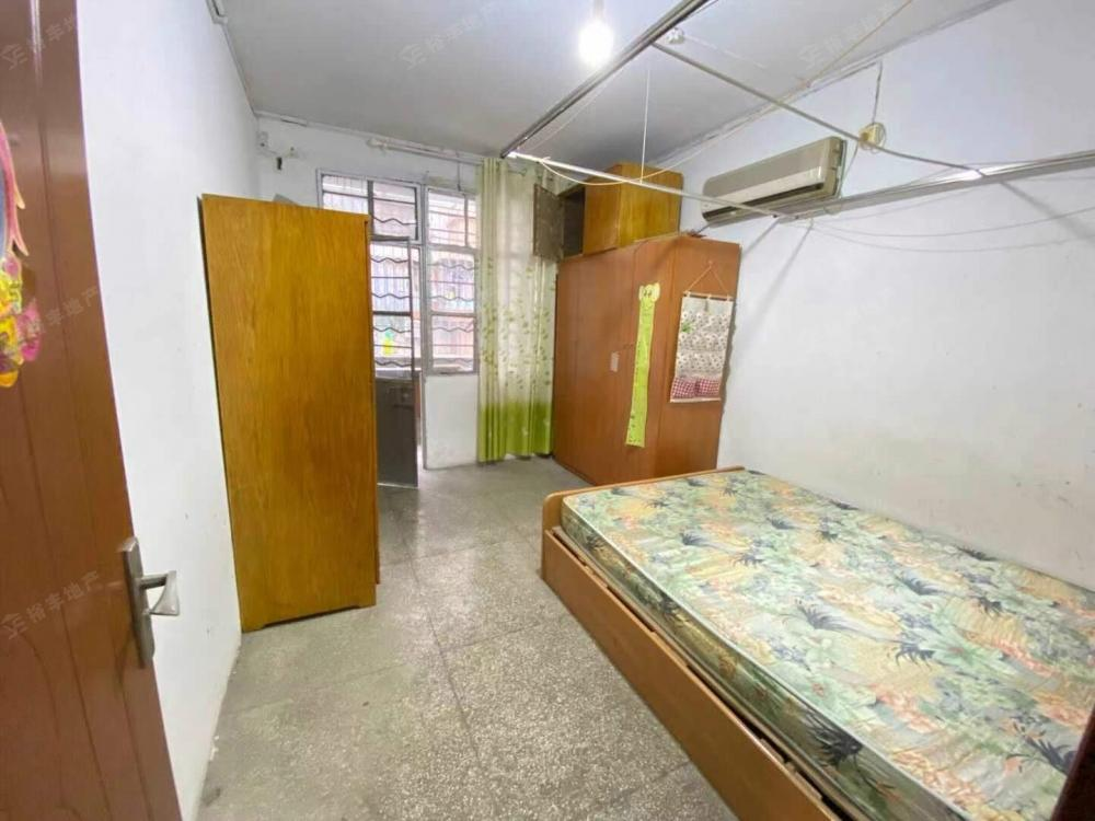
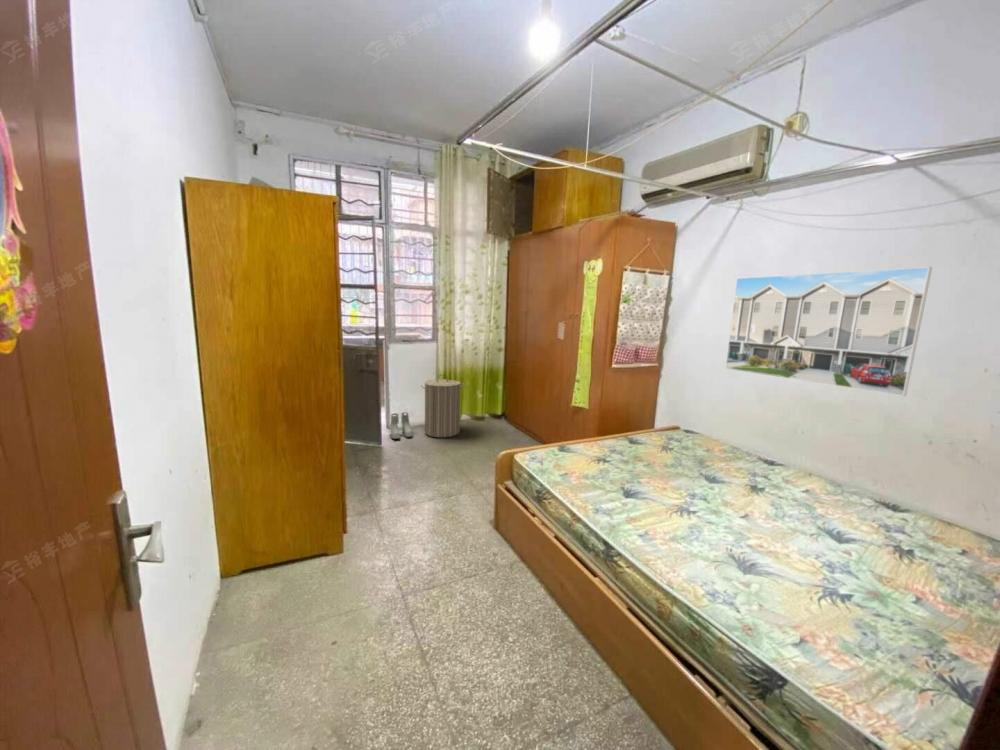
+ laundry hamper [420,373,465,438]
+ boots [389,411,413,440]
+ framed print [724,266,933,397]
